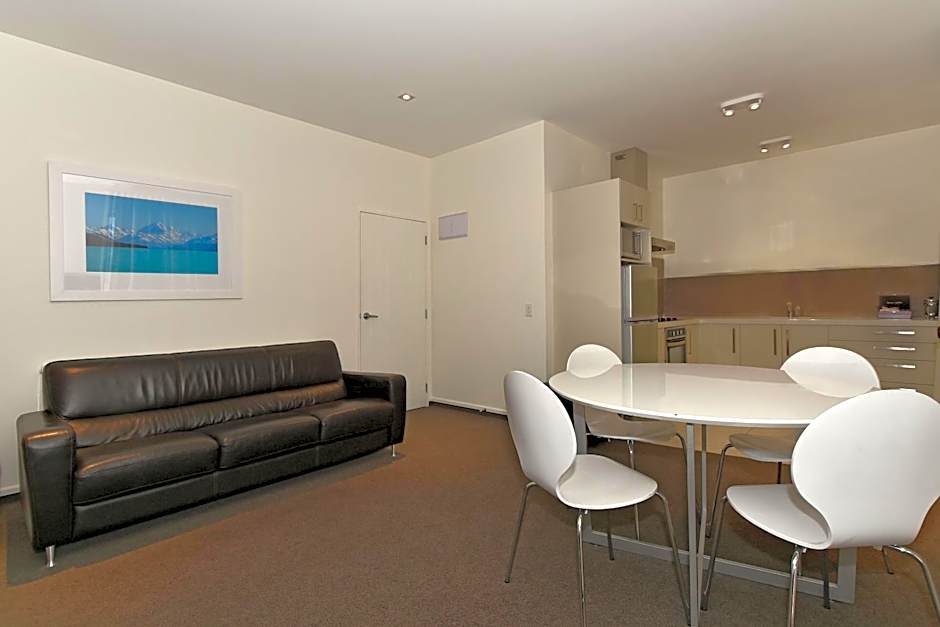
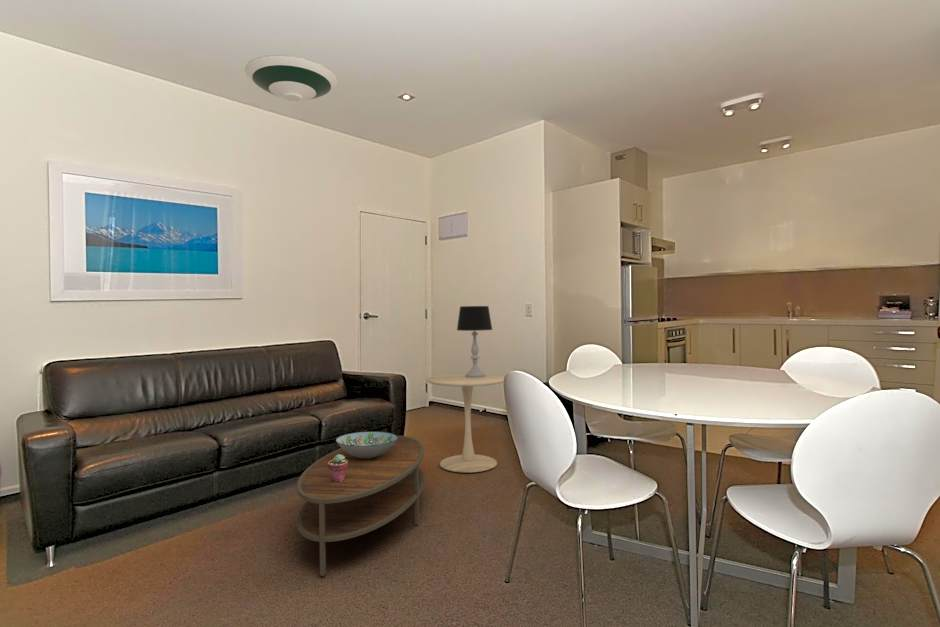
+ coffee table [296,435,426,577]
+ decorative bowl [335,430,398,459]
+ table lamp [456,305,493,377]
+ potted succulent [328,454,348,482]
+ side table [426,372,505,474]
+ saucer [244,54,339,102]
